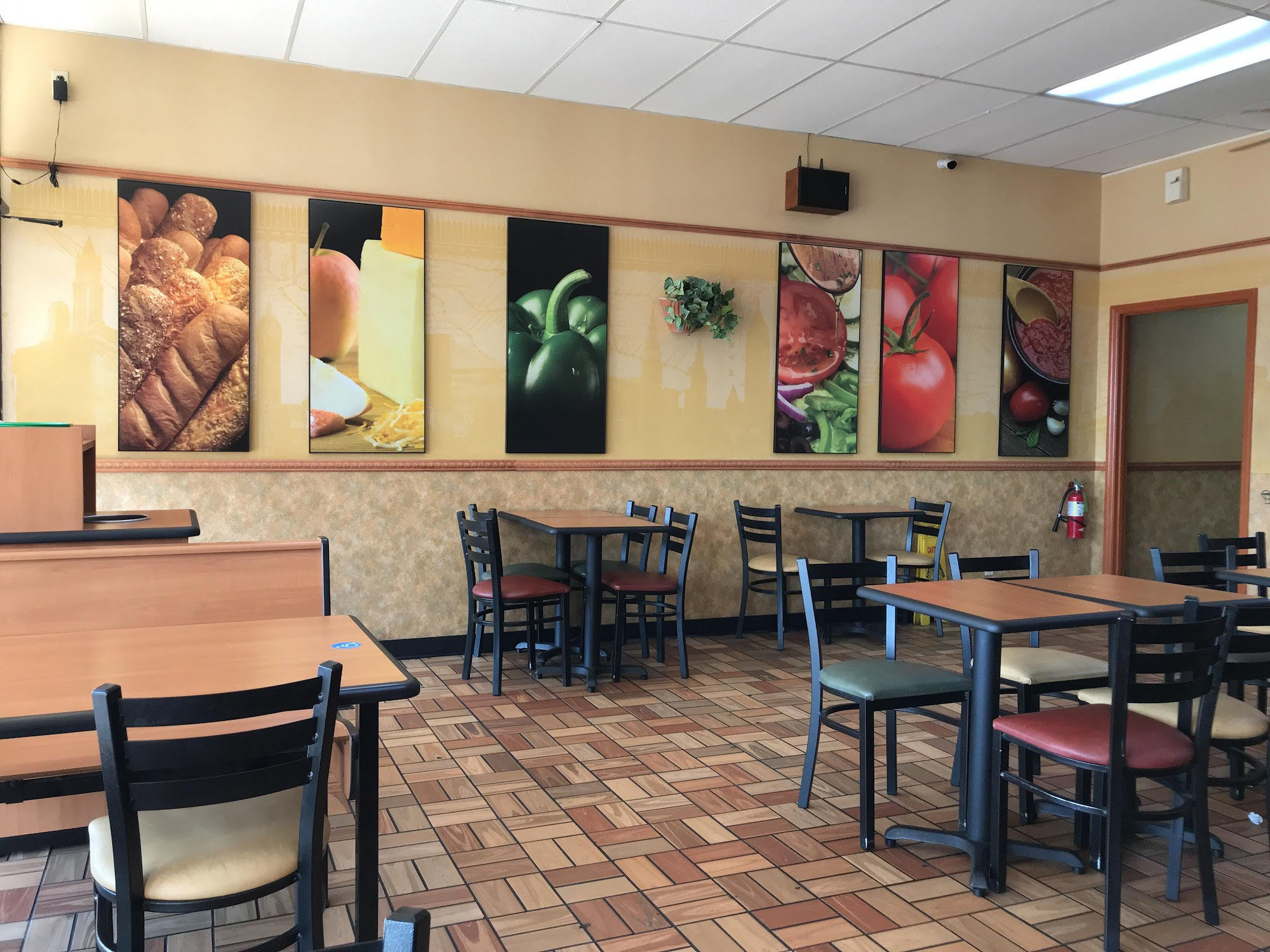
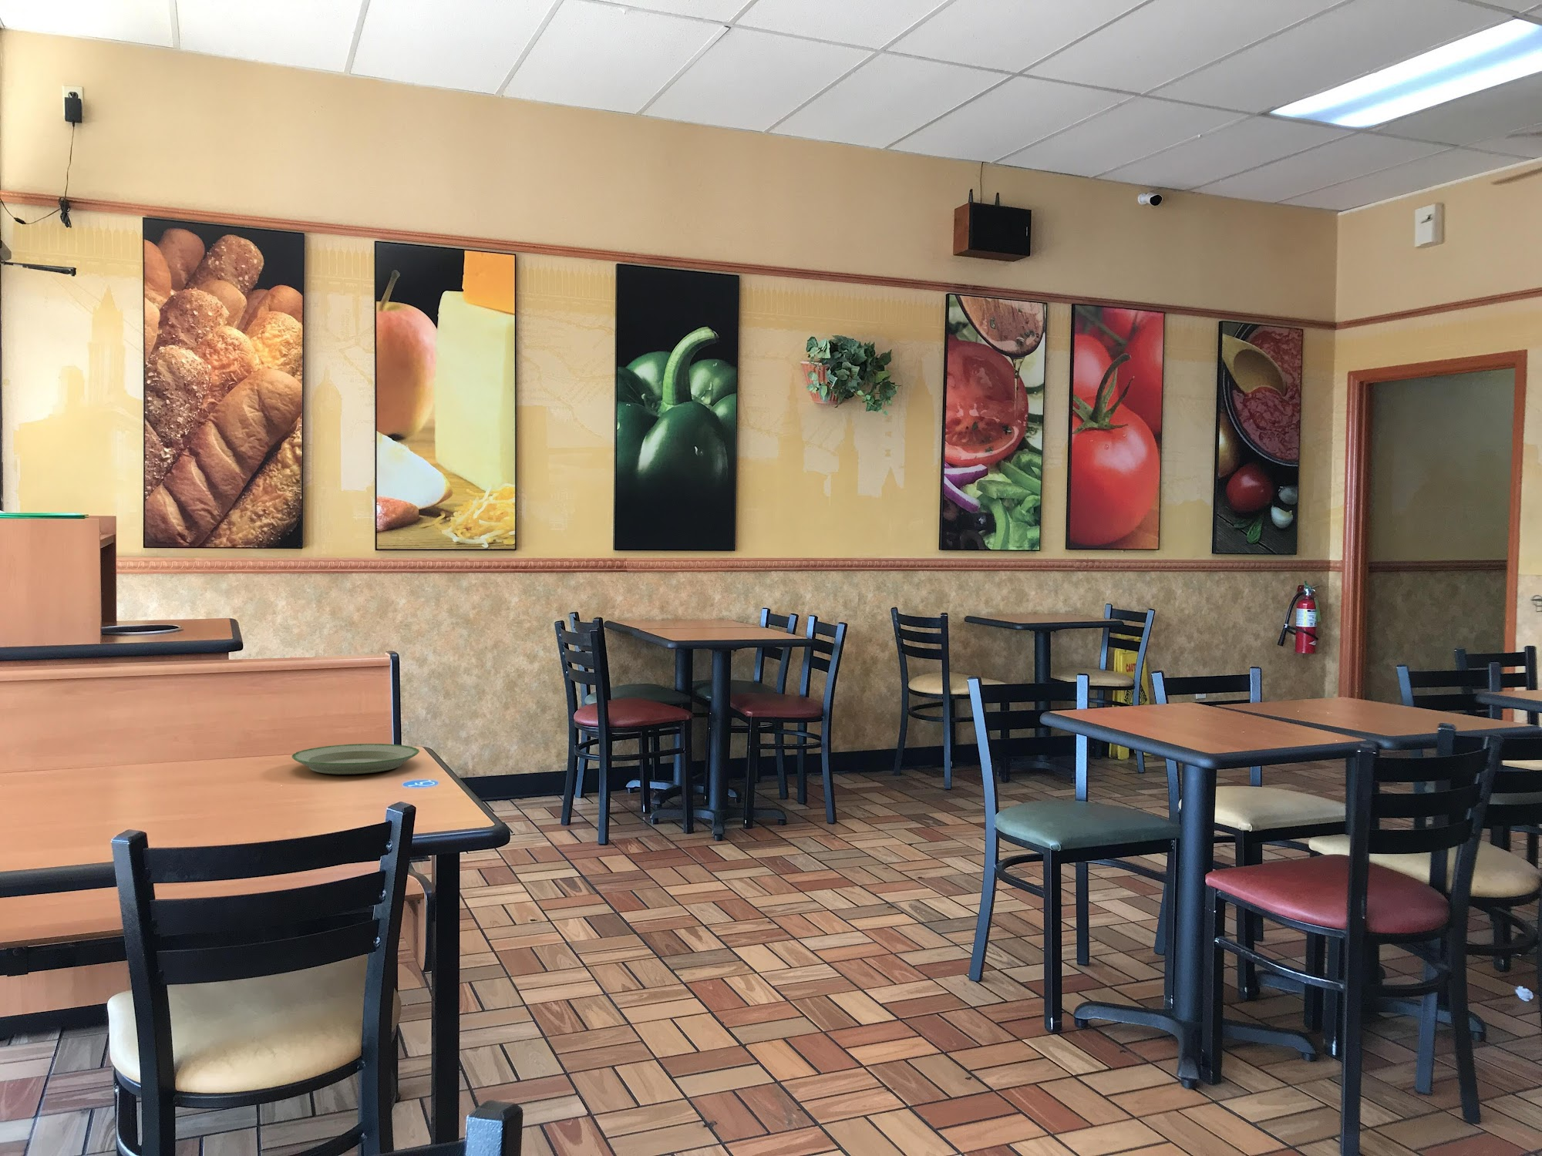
+ plate [291,743,420,775]
